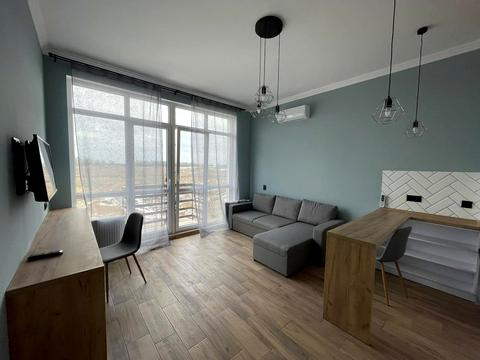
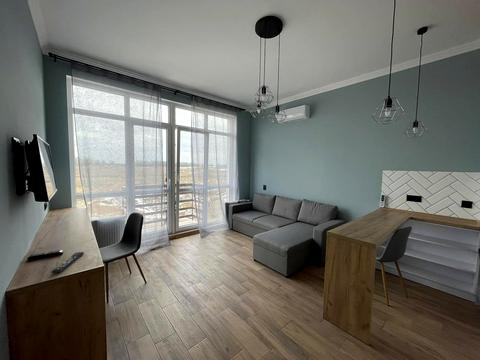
+ remote control [51,251,85,274]
